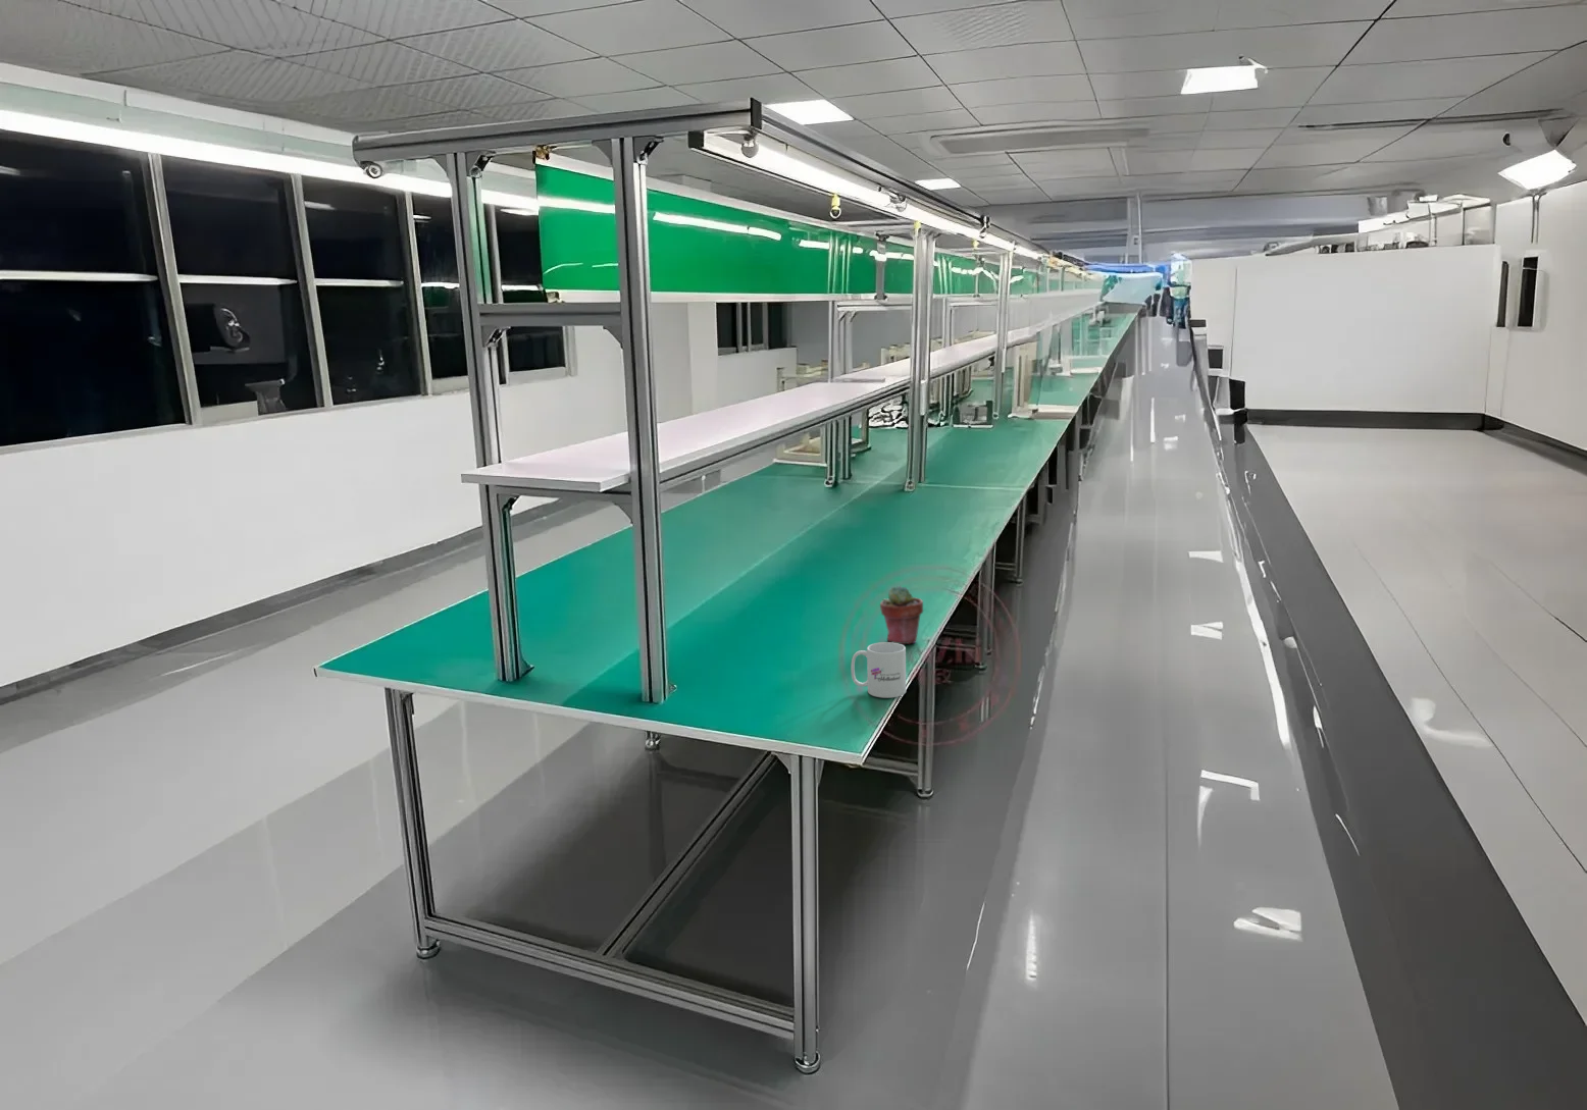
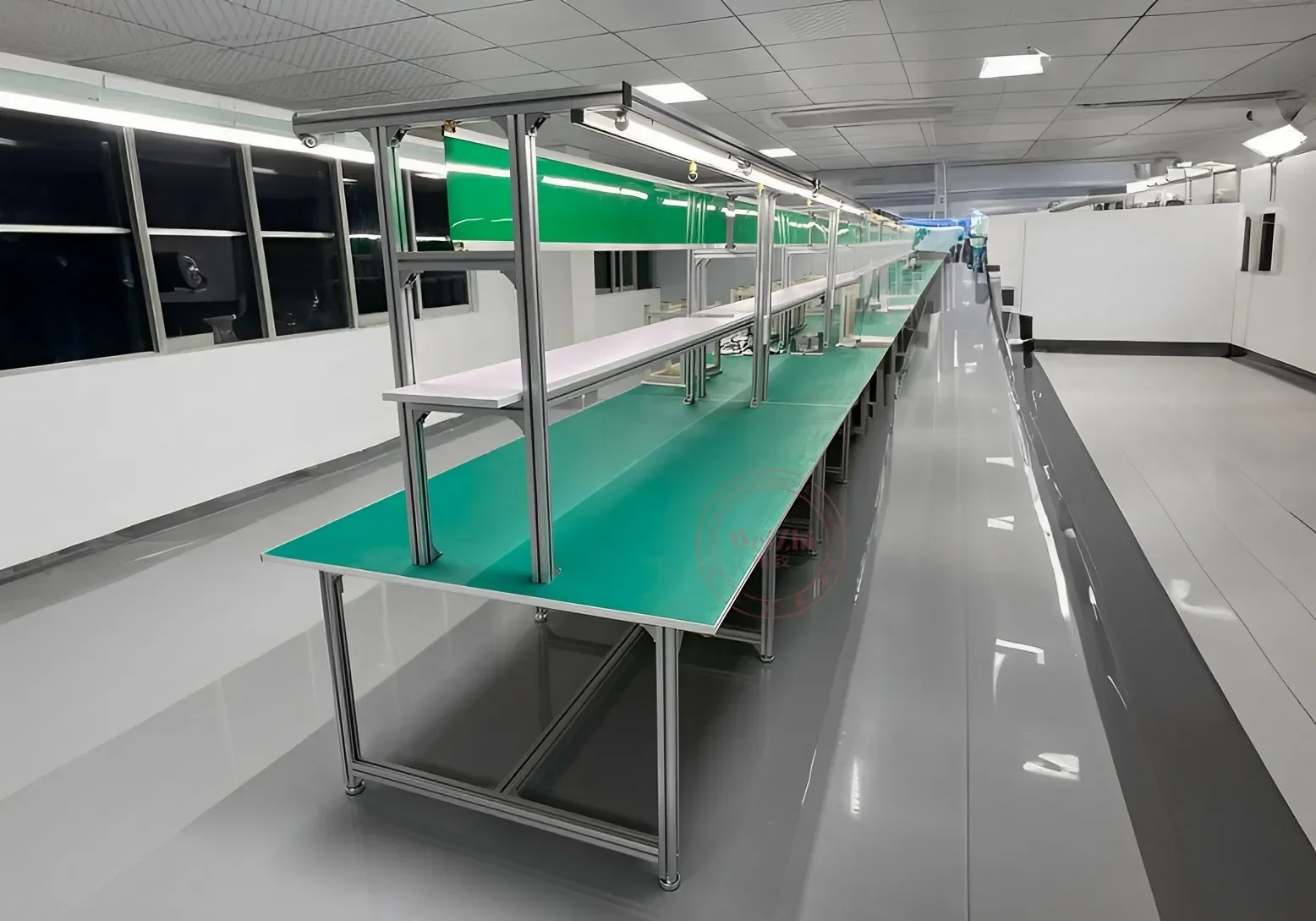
- mug [850,641,907,699]
- potted succulent [879,585,924,645]
